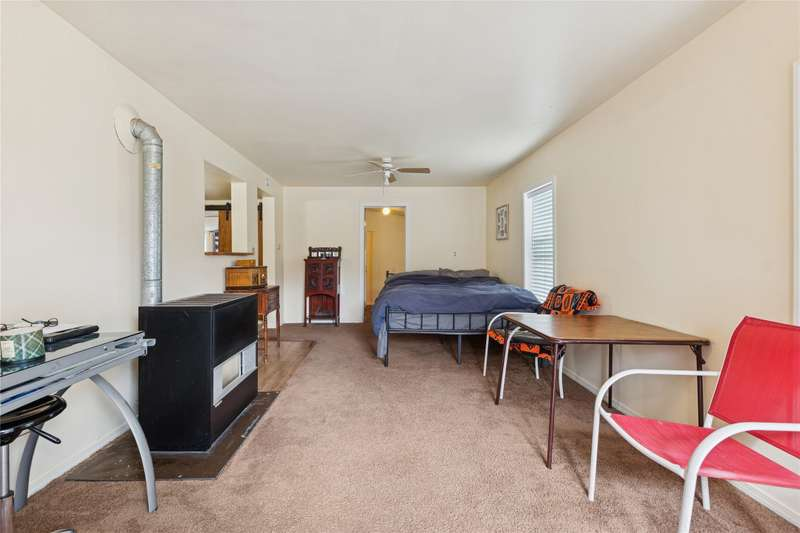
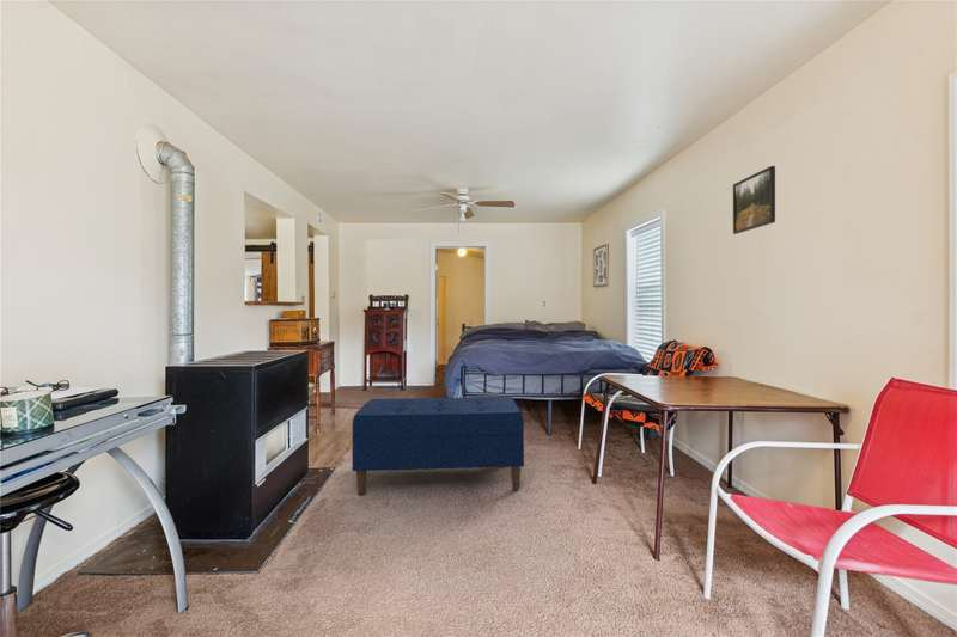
+ bench [351,396,525,496]
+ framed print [732,165,776,235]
